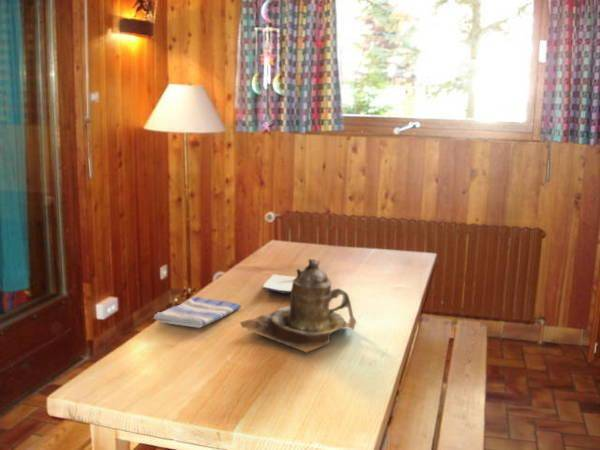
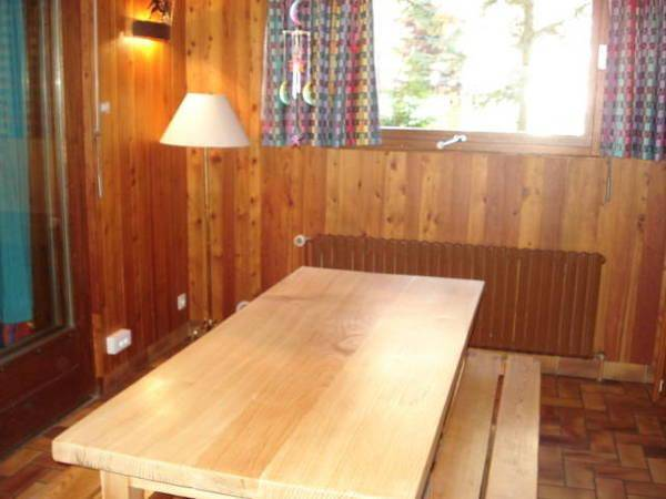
- teapot [239,258,358,353]
- plate [262,273,297,295]
- dish towel [152,296,242,329]
